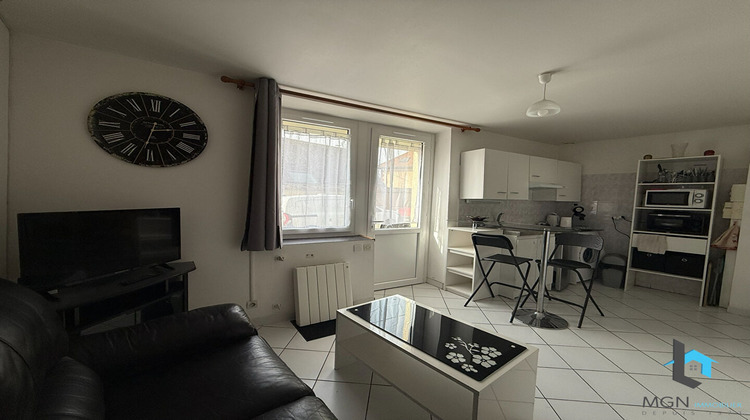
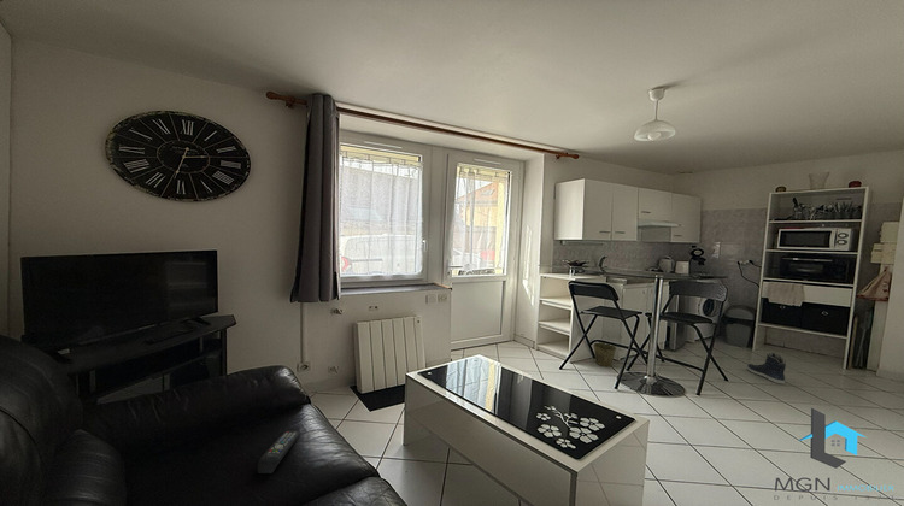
+ sneaker [746,352,787,386]
+ remote control [257,430,301,475]
+ bucket [593,335,617,367]
